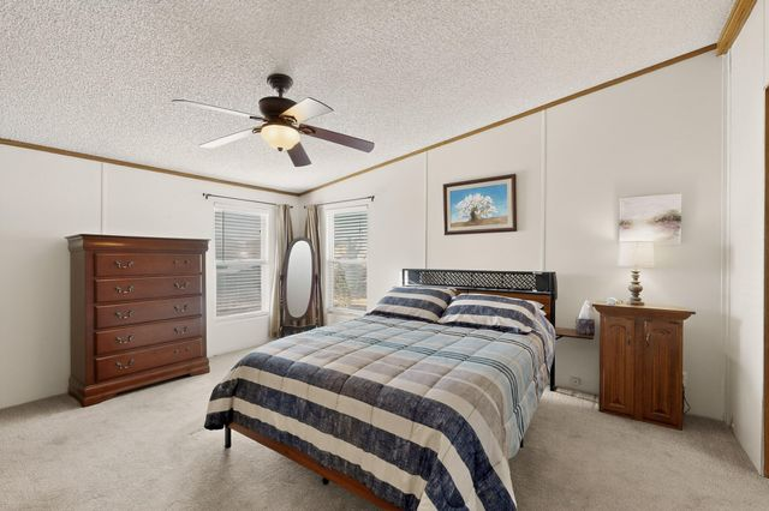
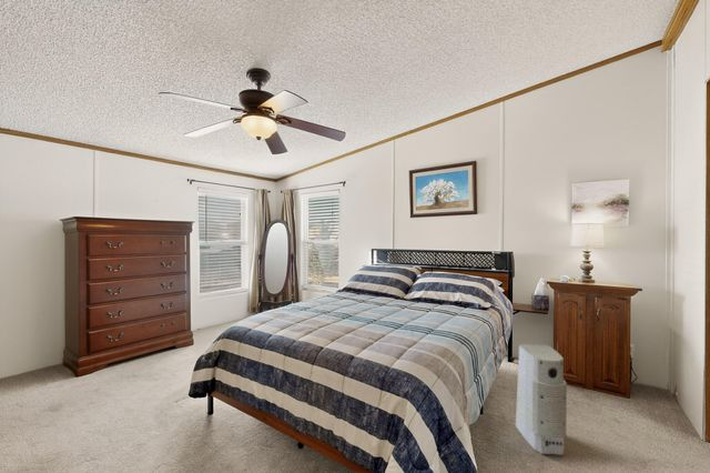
+ air purifier [515,343,568,456]
